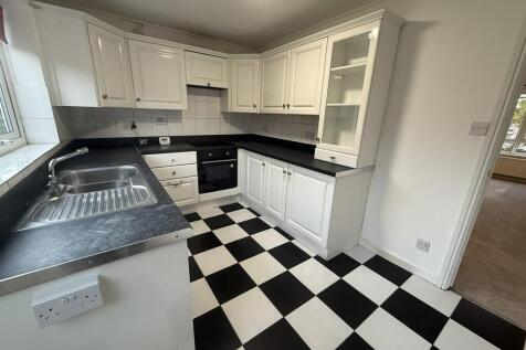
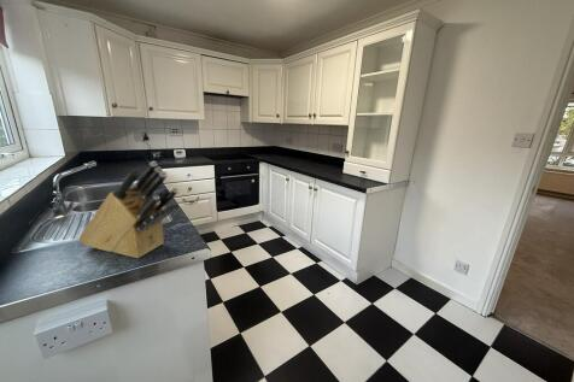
+ knife block [77,160,180,259]
